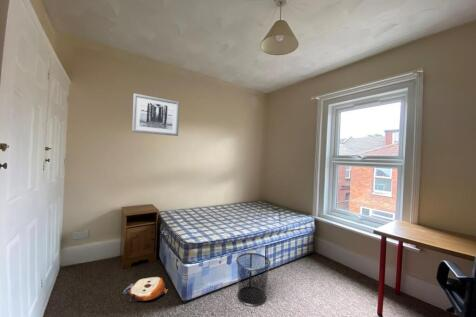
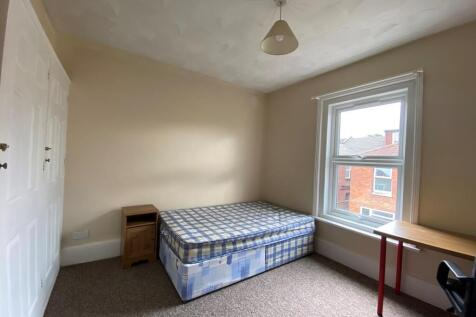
- wall art [131,93,180,137]
- waste bin [235,252,271,307]
- plush toy [122,276,168,302]
